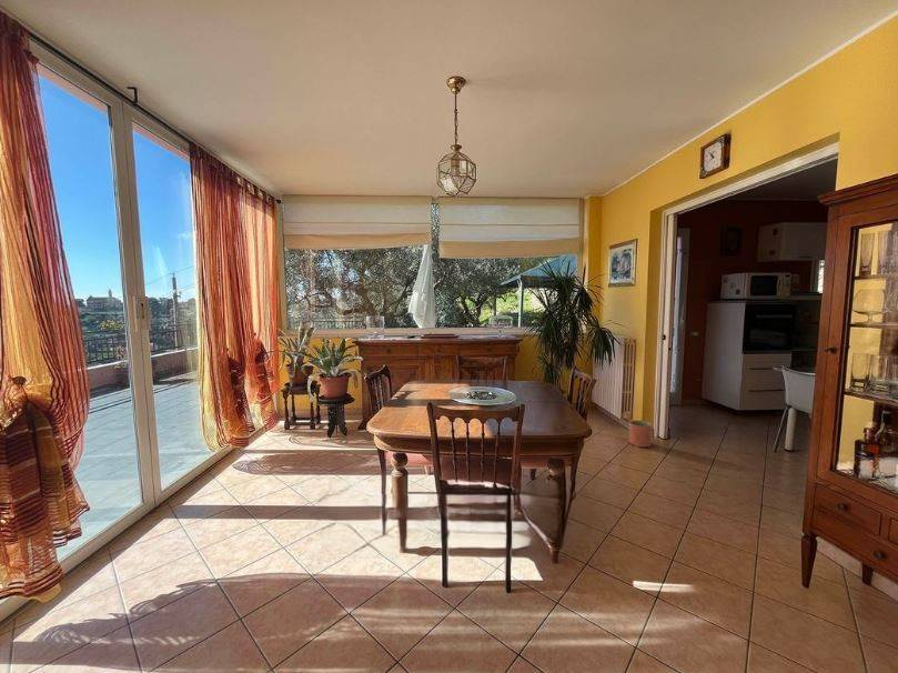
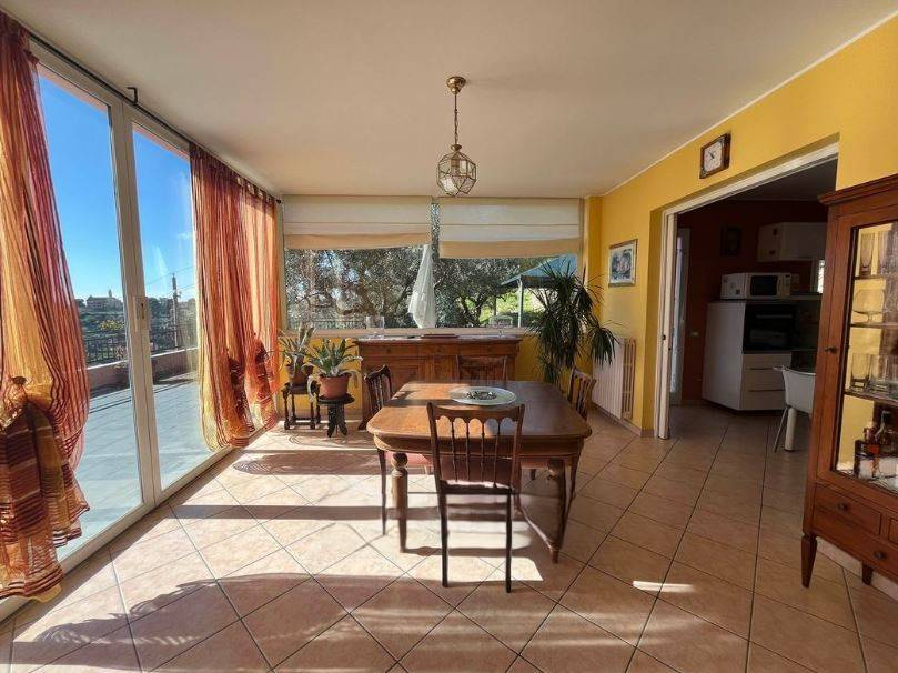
- planter [628,419,654,448]
